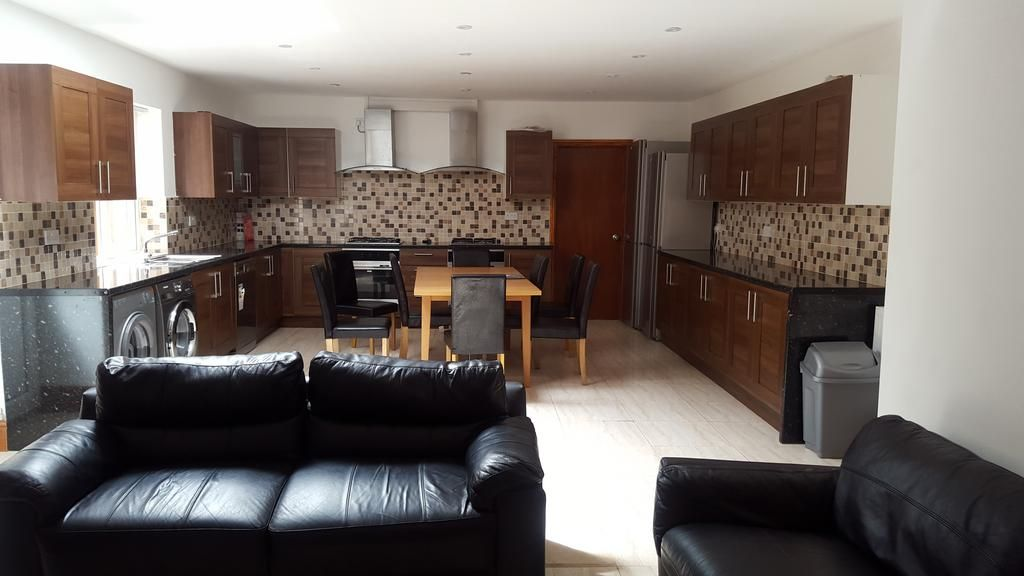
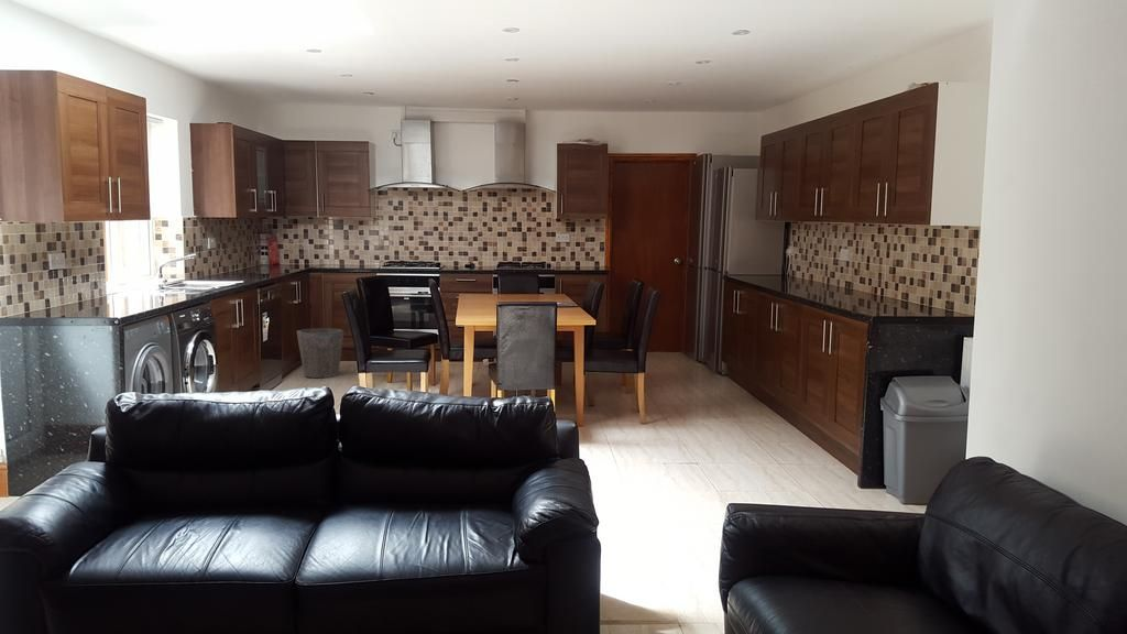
+ waste bin [296,327,346,379]
